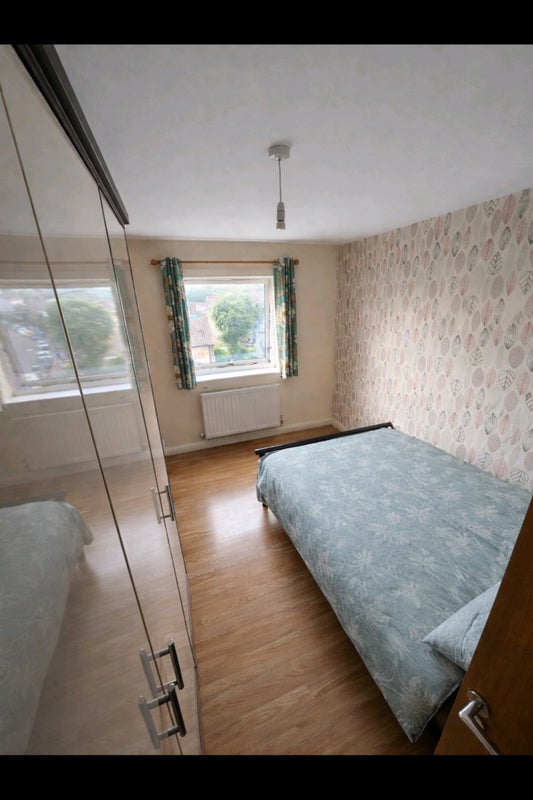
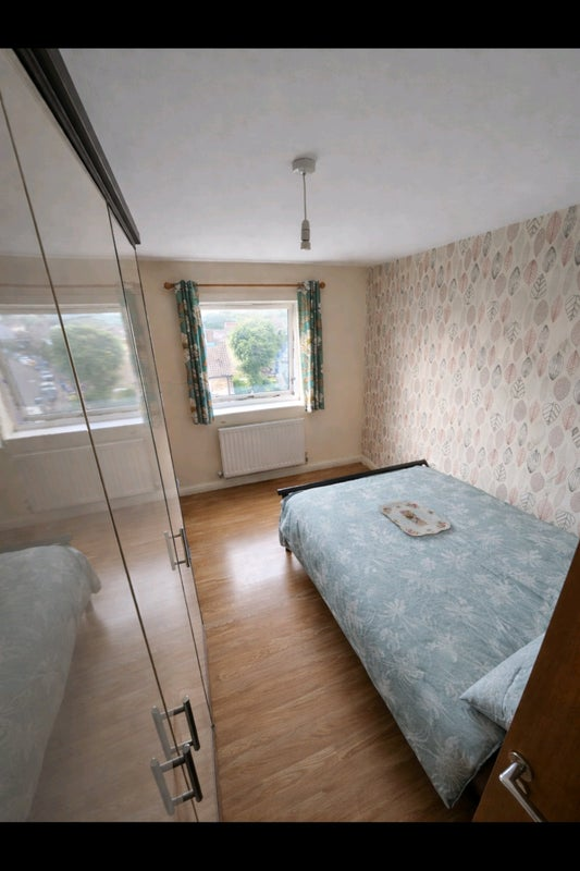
+ serving tray [379,499,452,537]
